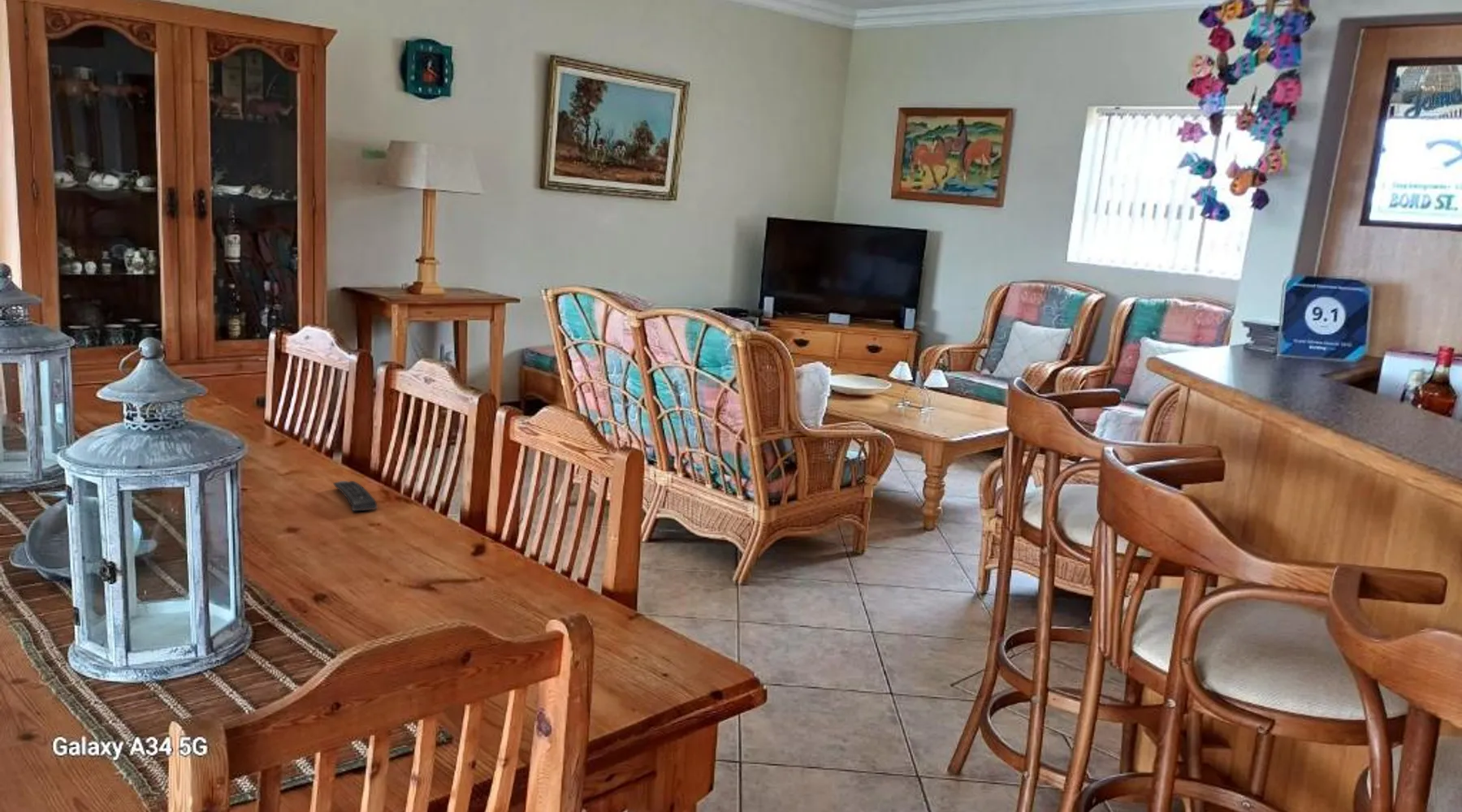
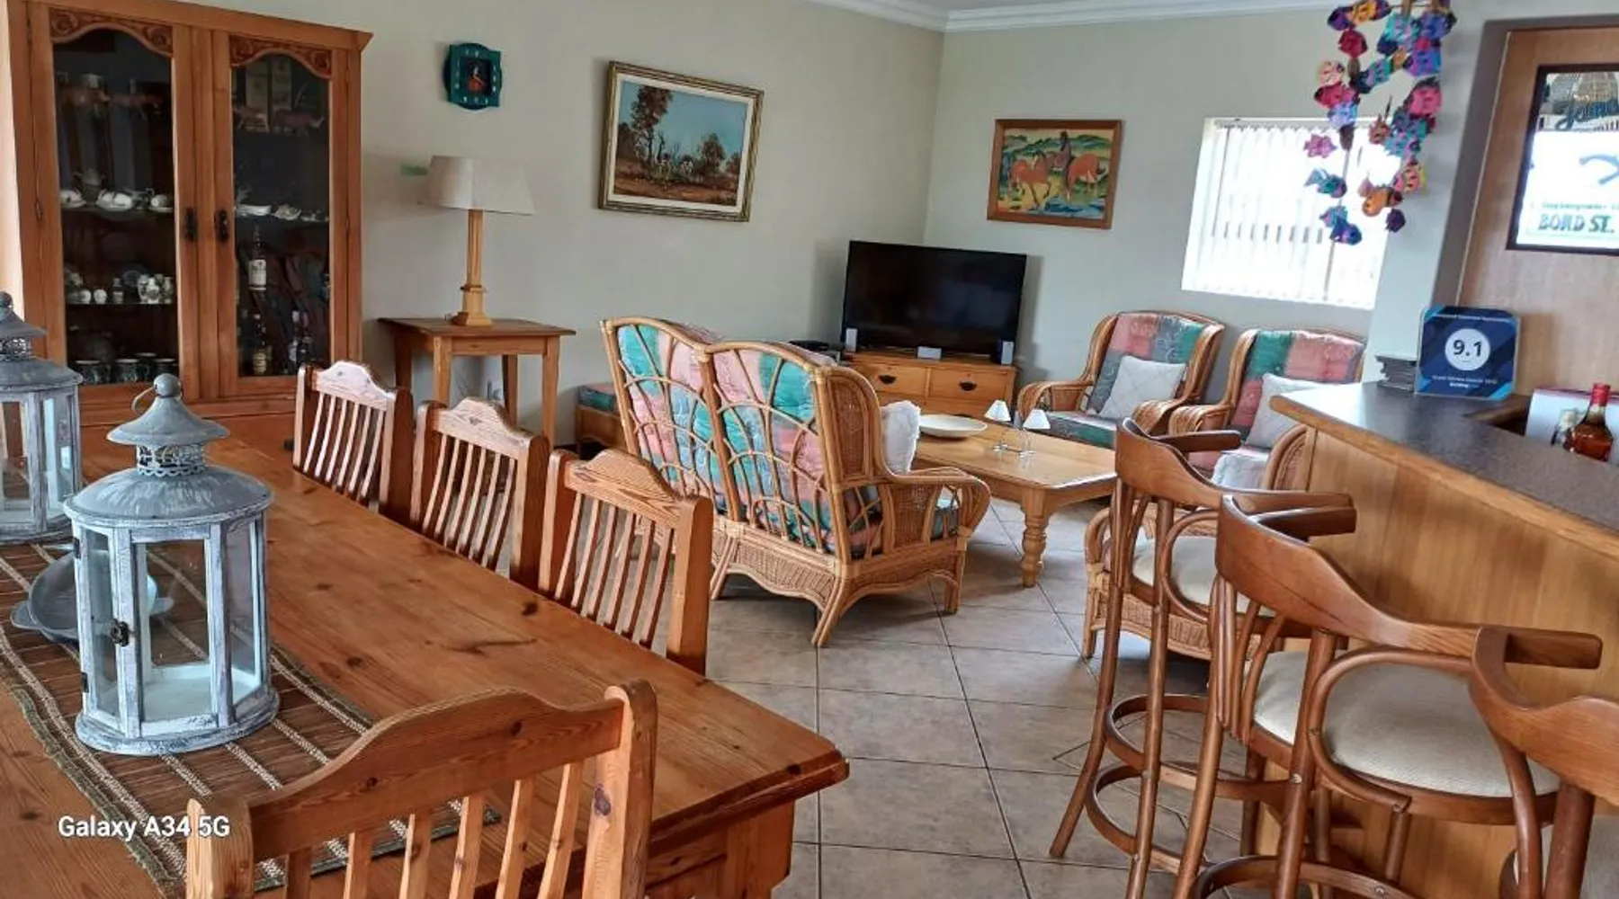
- remote control [332,480,378,512]
